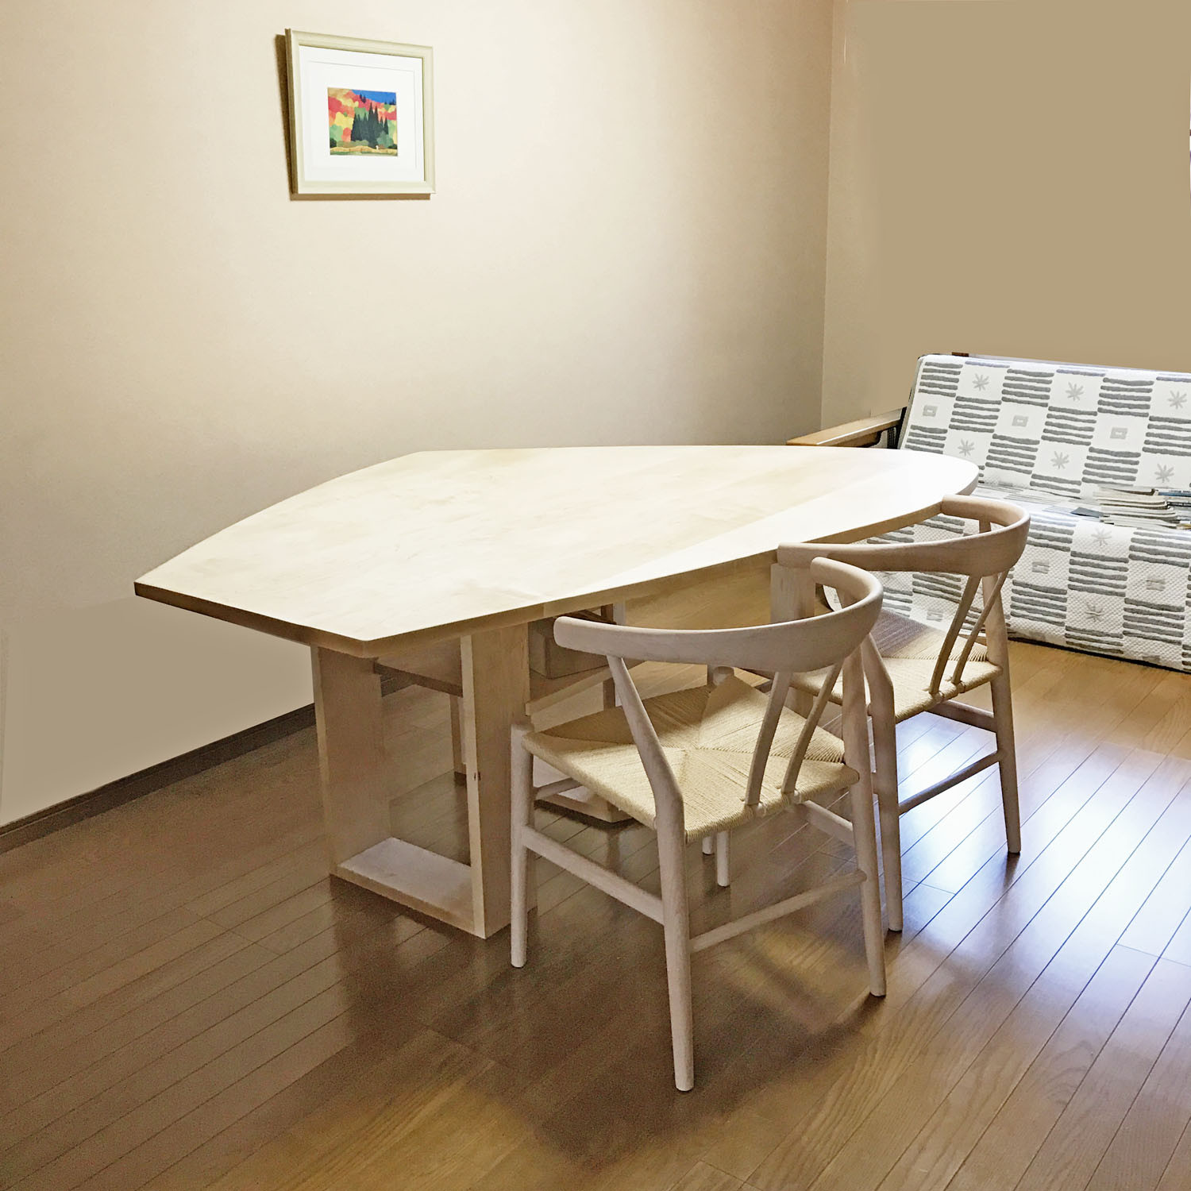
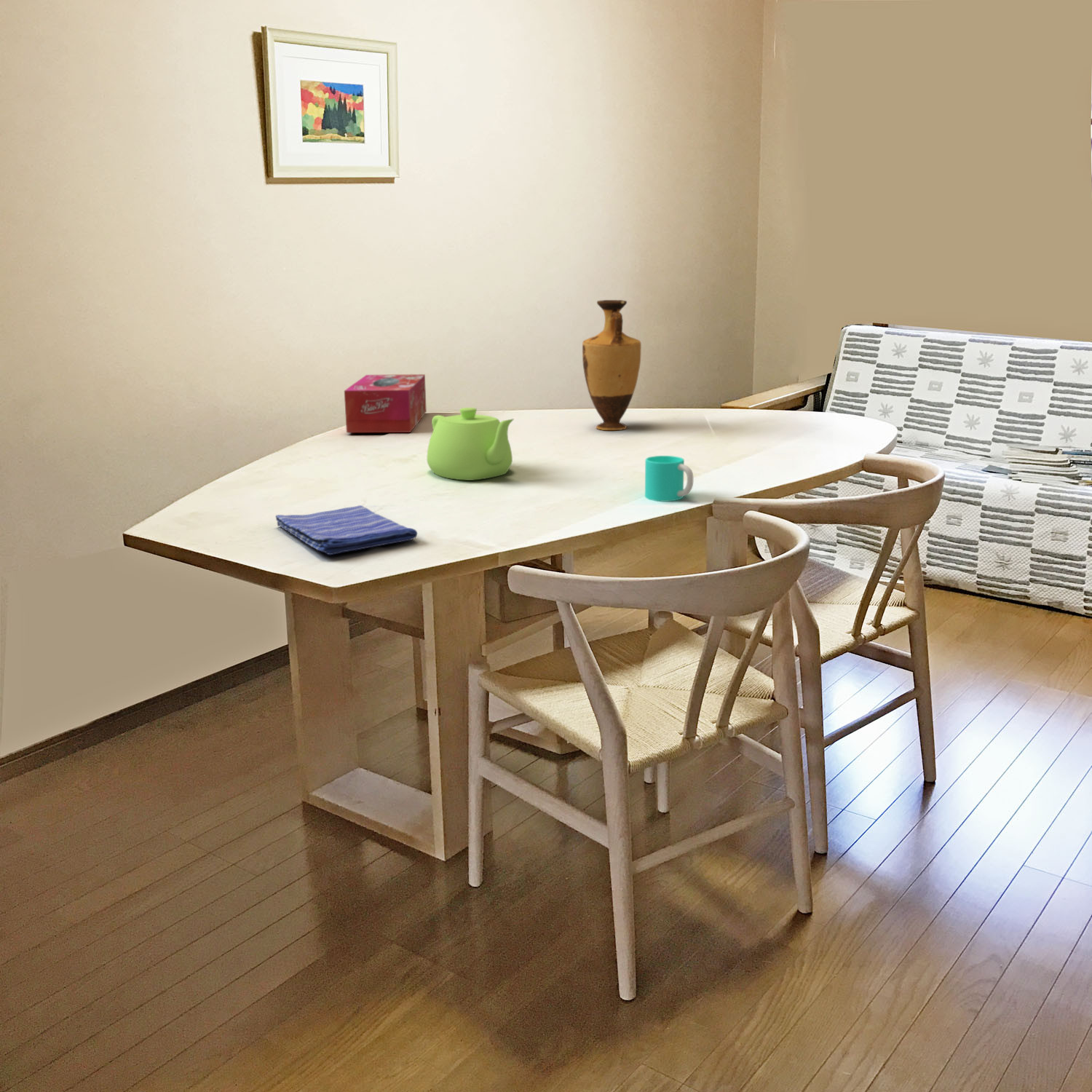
+ cup [644,455,695,502]
+ vase [582,299,642,431]
+ dish towel [275,505,418,555]
+ tissue box [344,373,427,433]
+ teapot [427,407,515,481]
